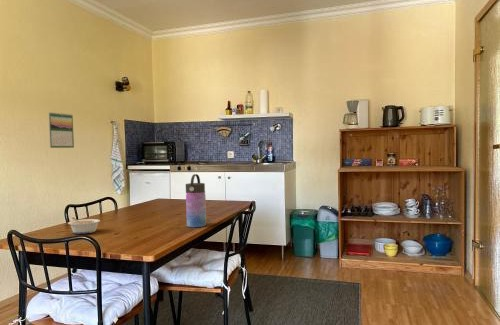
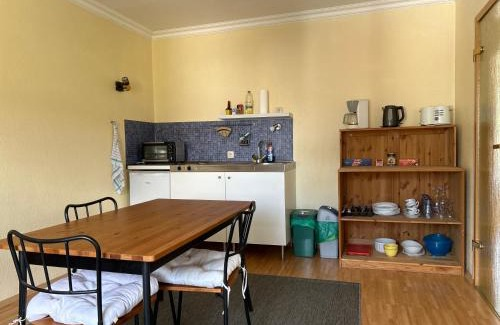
- legume [67,217,101,235]
- calendar [47,111,75,149]
- water bottle [185,173,207,228]
